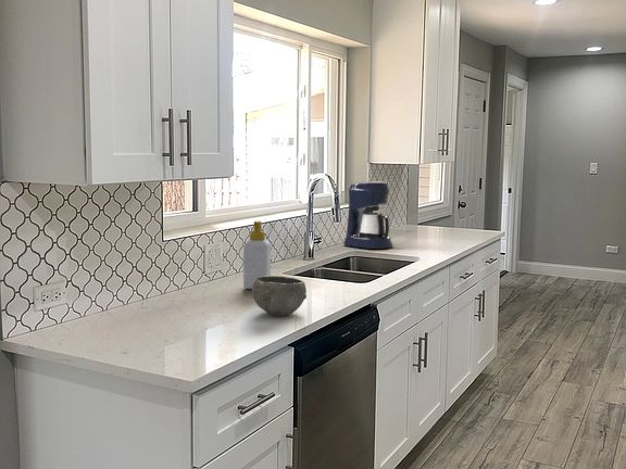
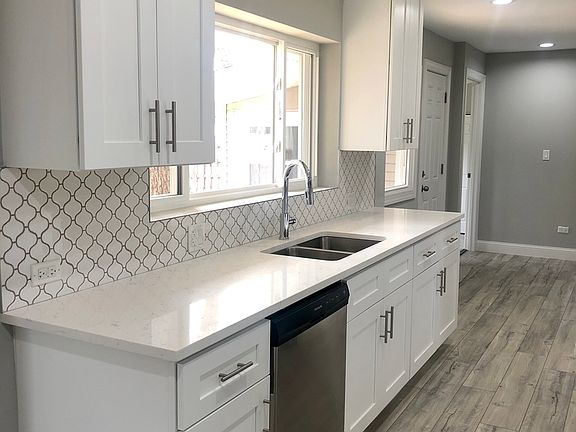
- bowl [251,275,308,317]
- soap bottle [242,220,272,290]
- coffee maker [342,180,395,250]
